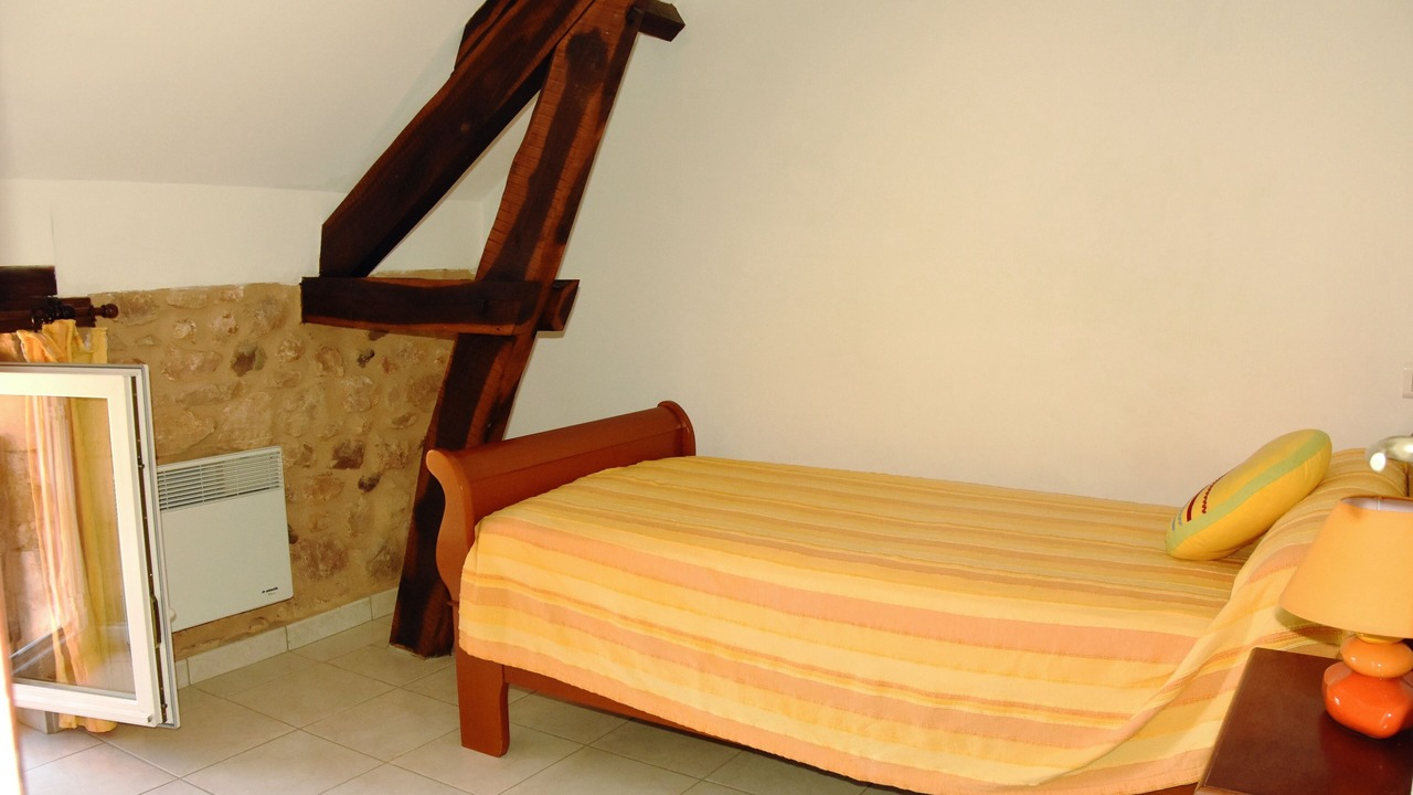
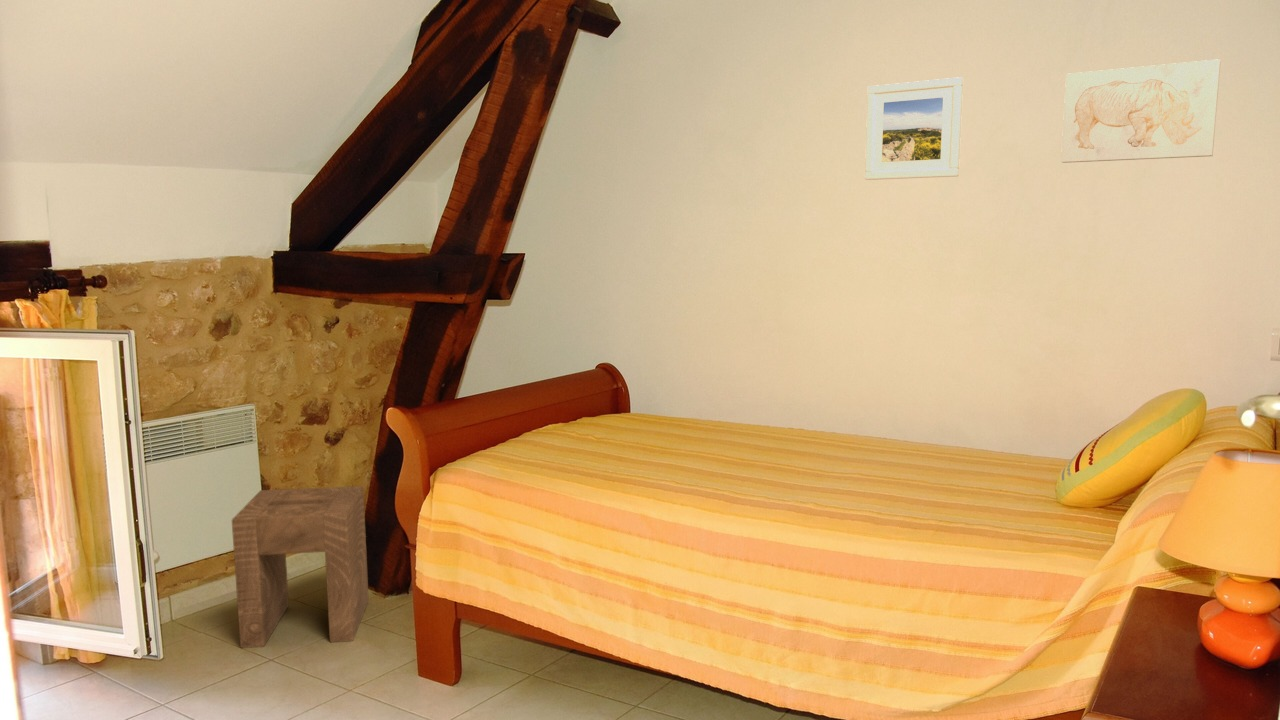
+ stool [231,485,370,649]
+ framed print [864,76,964,181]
+ wall art [1060,58,1222,164]
